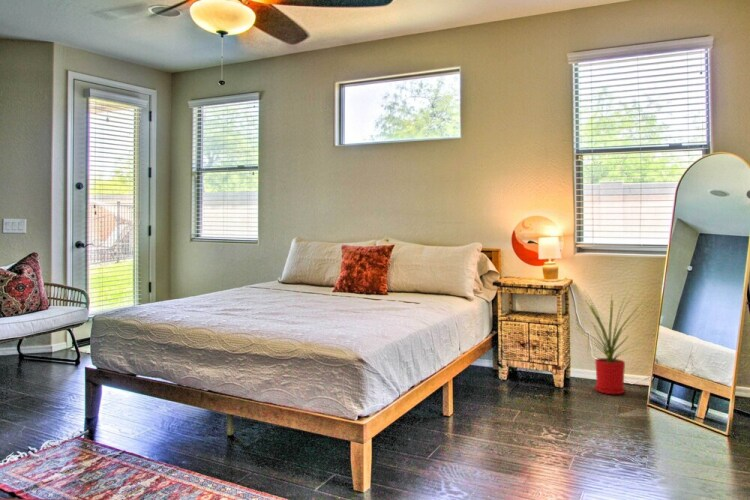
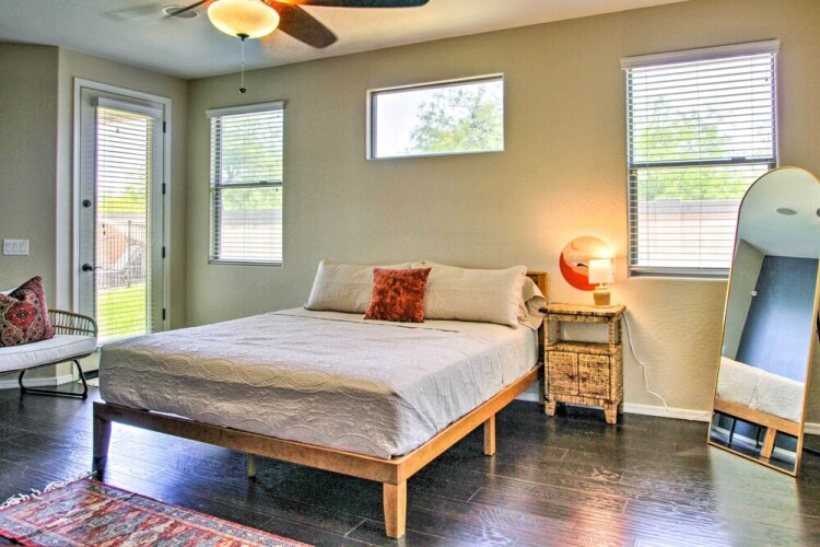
- house plant [572,291,652,395]
